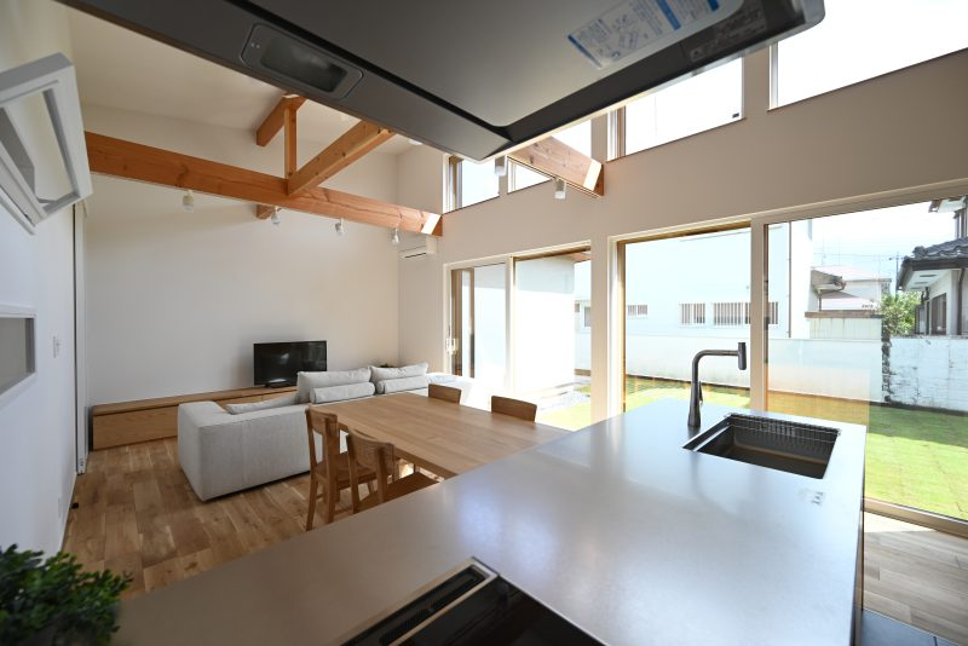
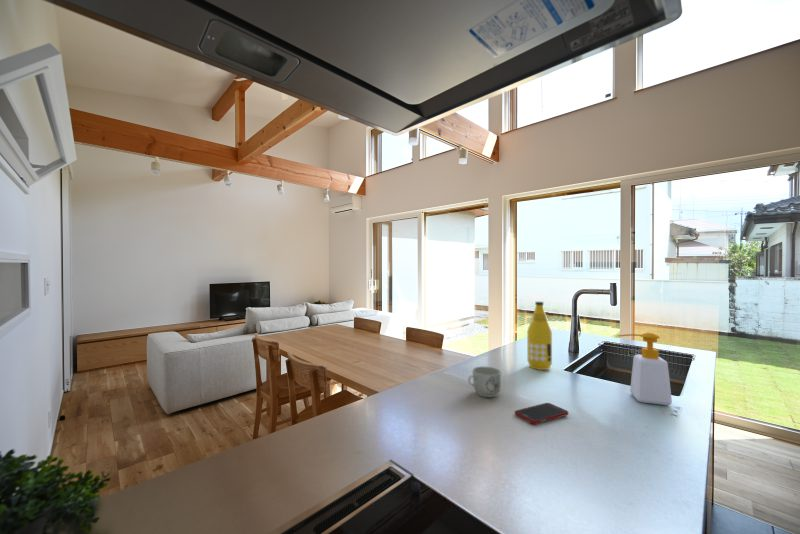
+ mug [467,366,502,398]
+ cell phone [514,402,569,425]
+ bottle [526,301,553,371]
+ soap bottle [617,332,673,406]
